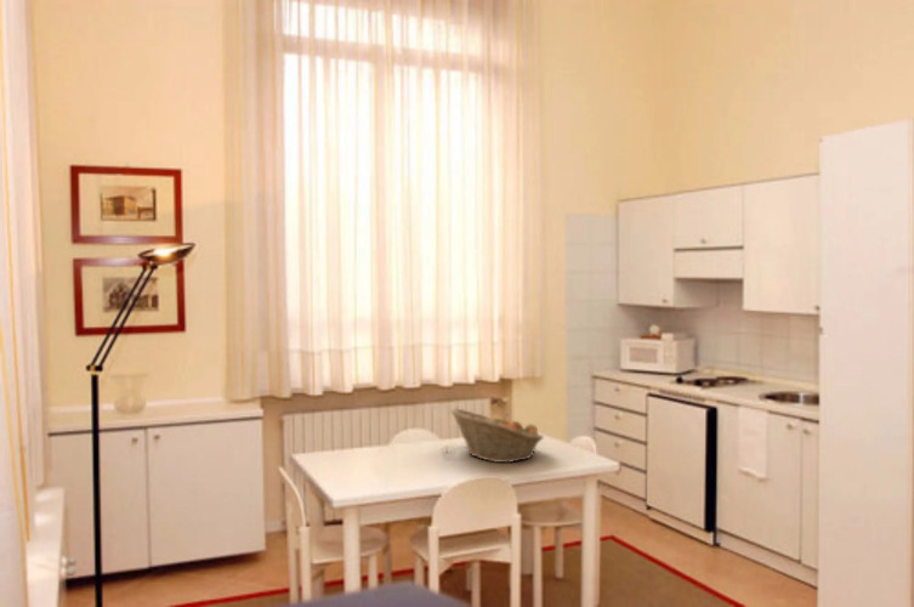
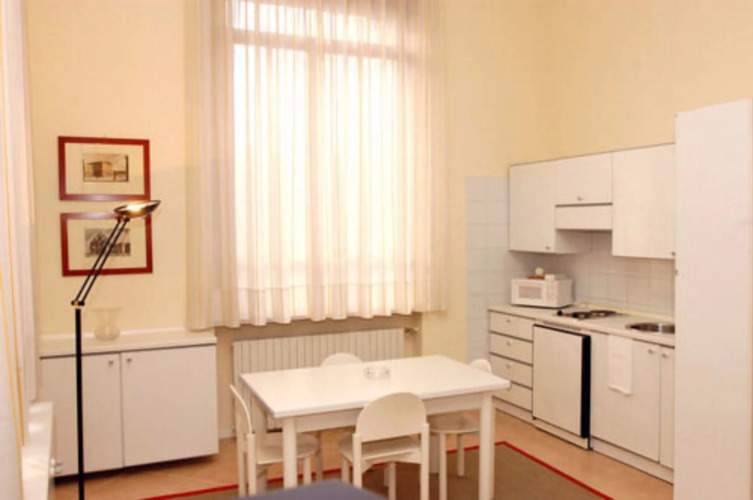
- fruit basket [449,407,545,464]
